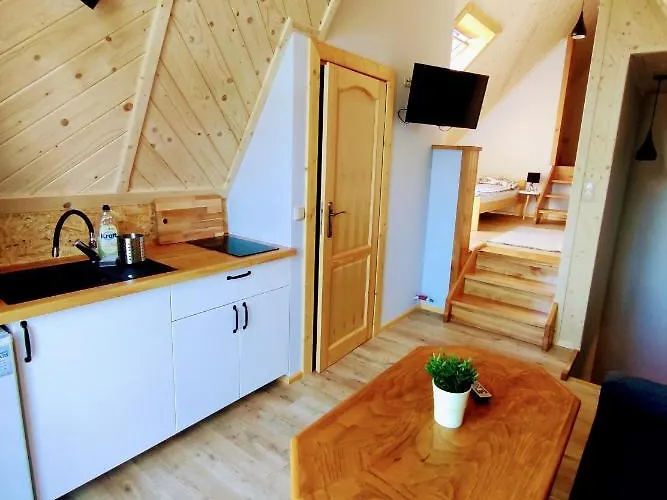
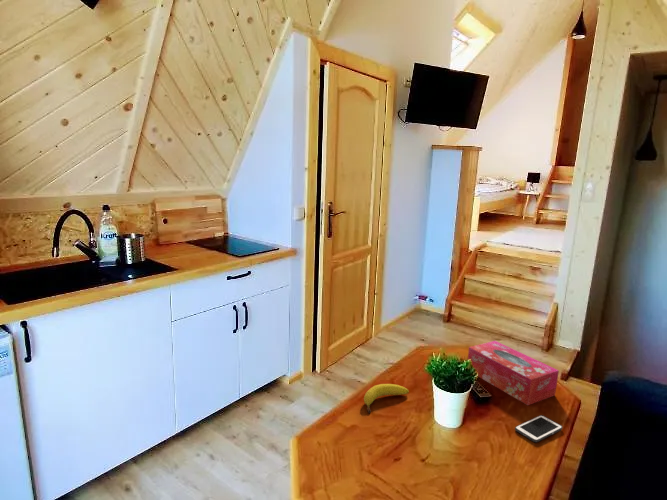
+ tissue box [467,340,560,406]
+ cell phone [514,414,563,443]
+ fruit [363,383,410,414]
